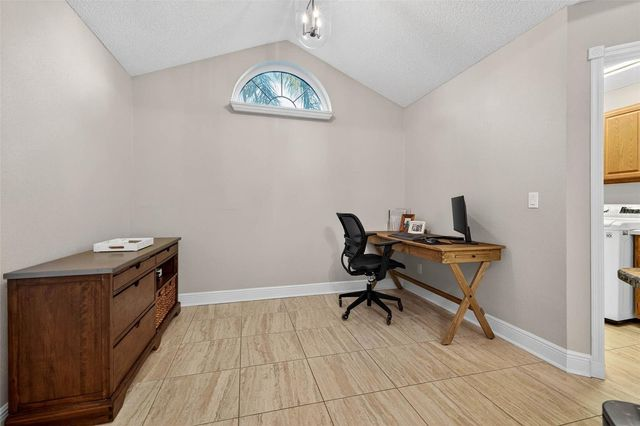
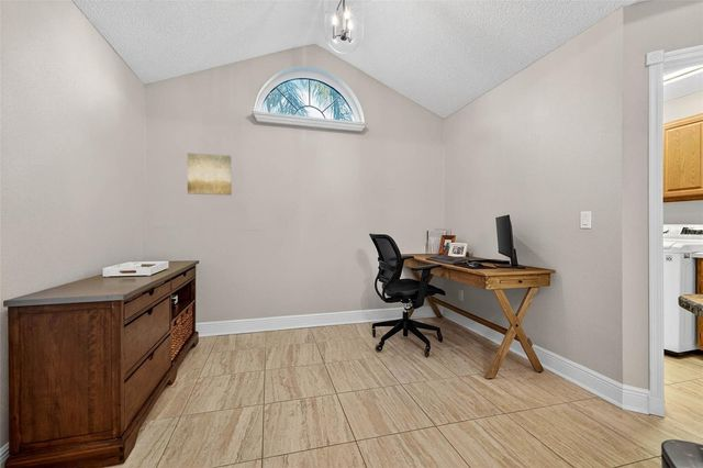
+ wall art [187,152,233,197]
